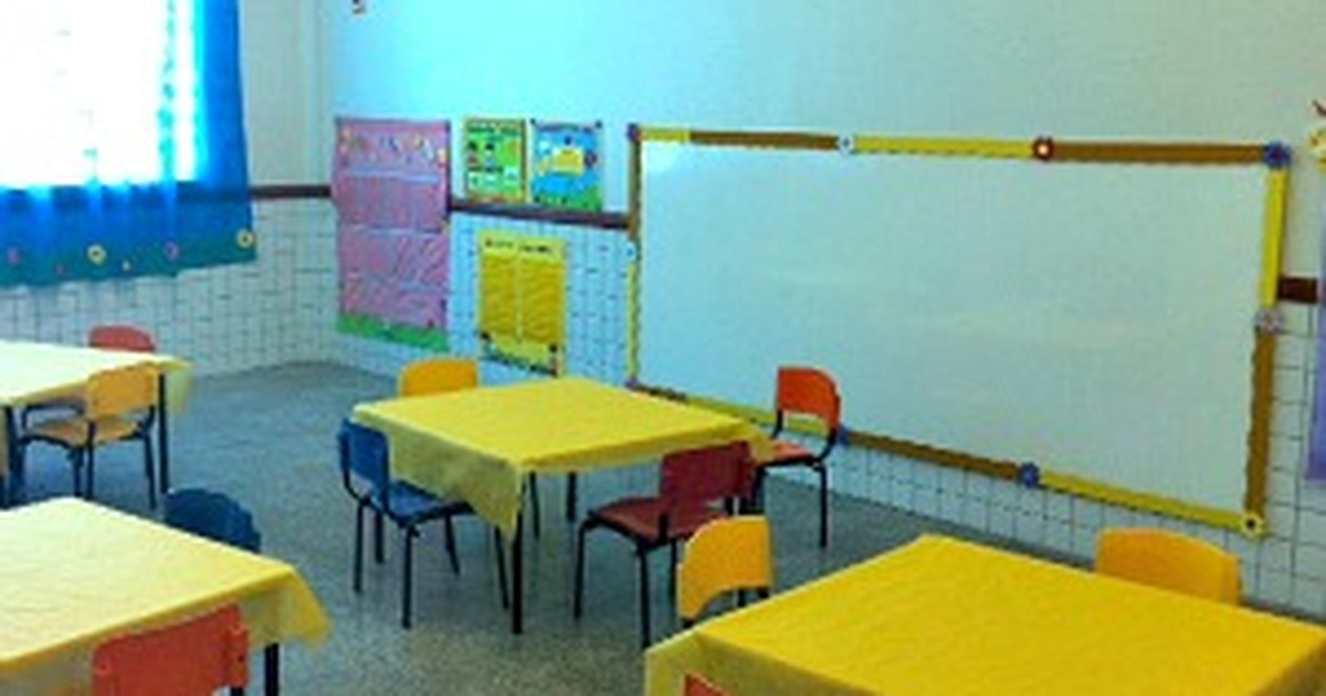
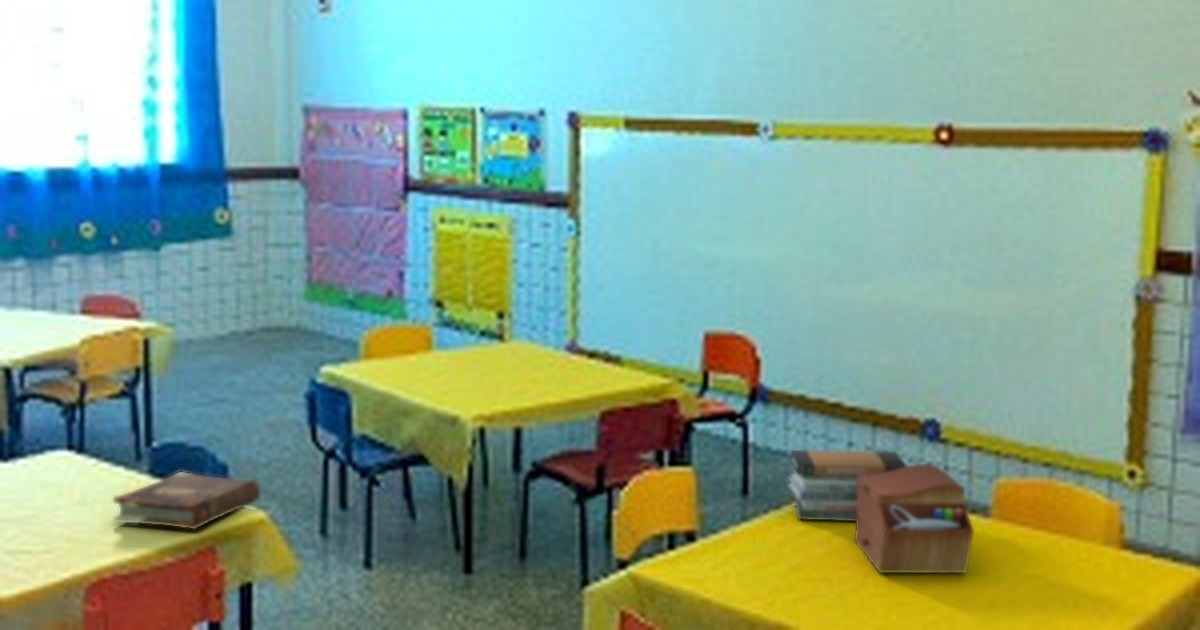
+ sewing box [854,463,975,574]
+ book [112,471,261,531]
+ book stack [787,449,908,522]
